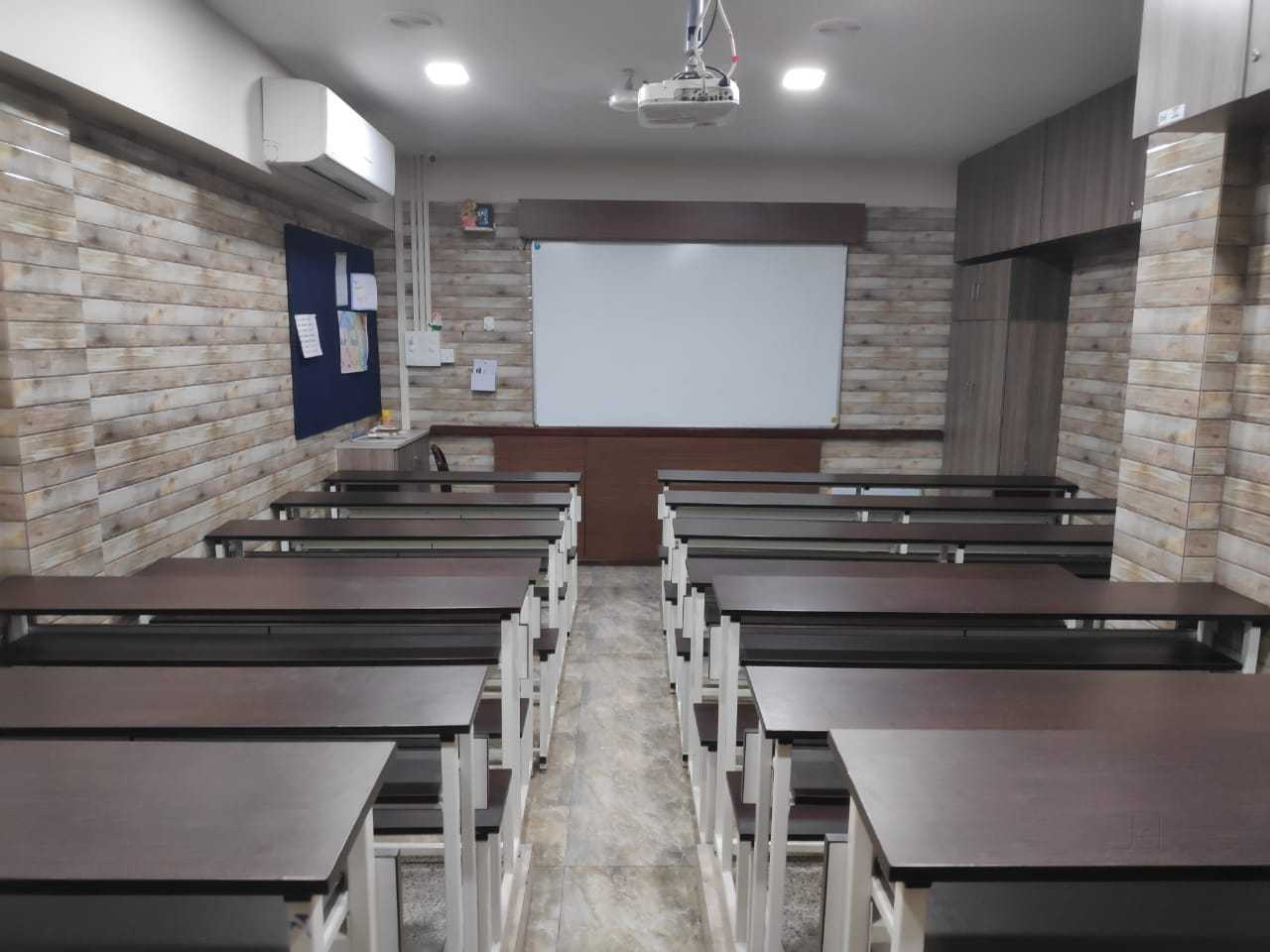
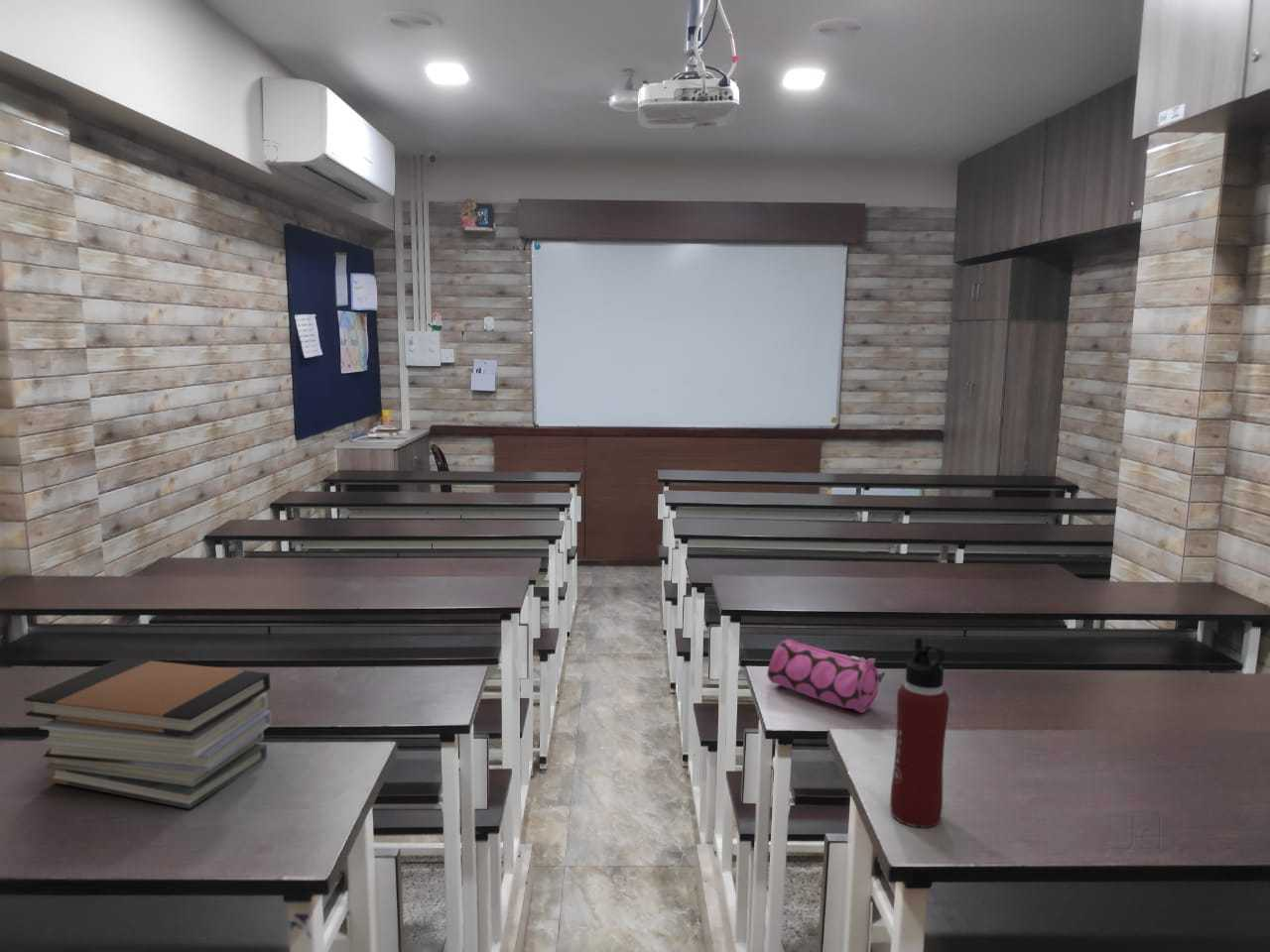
+ pencil case [766,638,886,714]
+ book stack [23,656,273,810]
+ water bottle [889,637,951,828]
